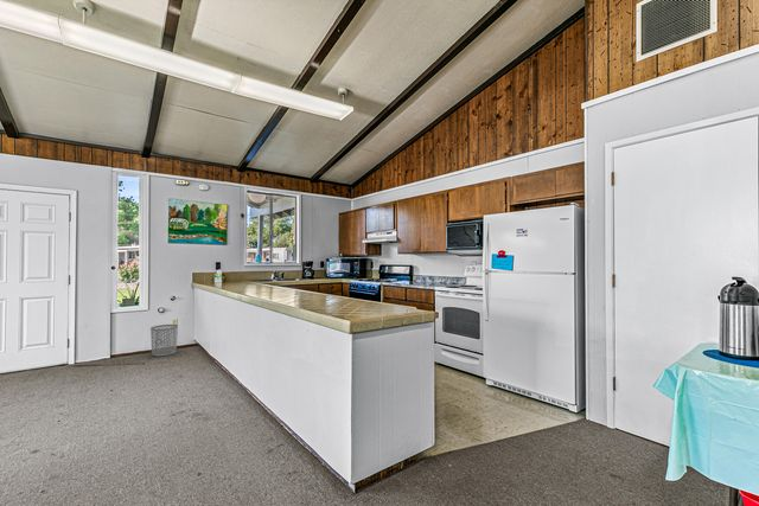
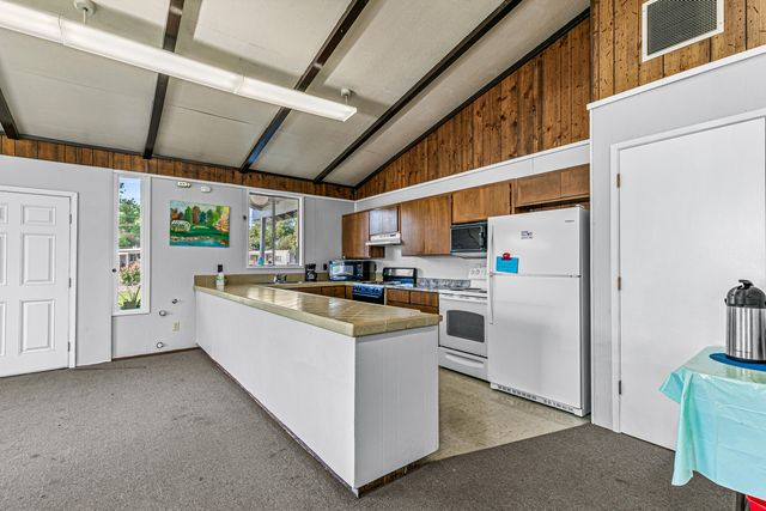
- waste bin [149,324,179,358]
